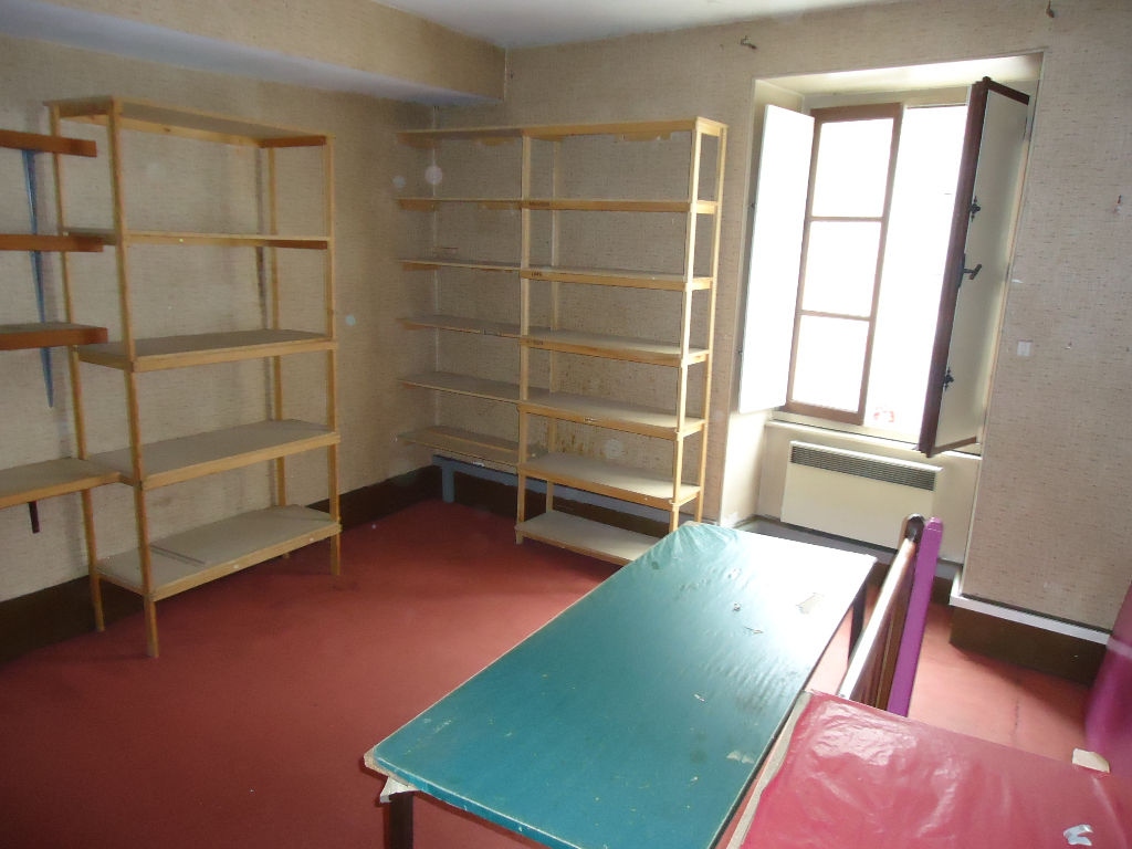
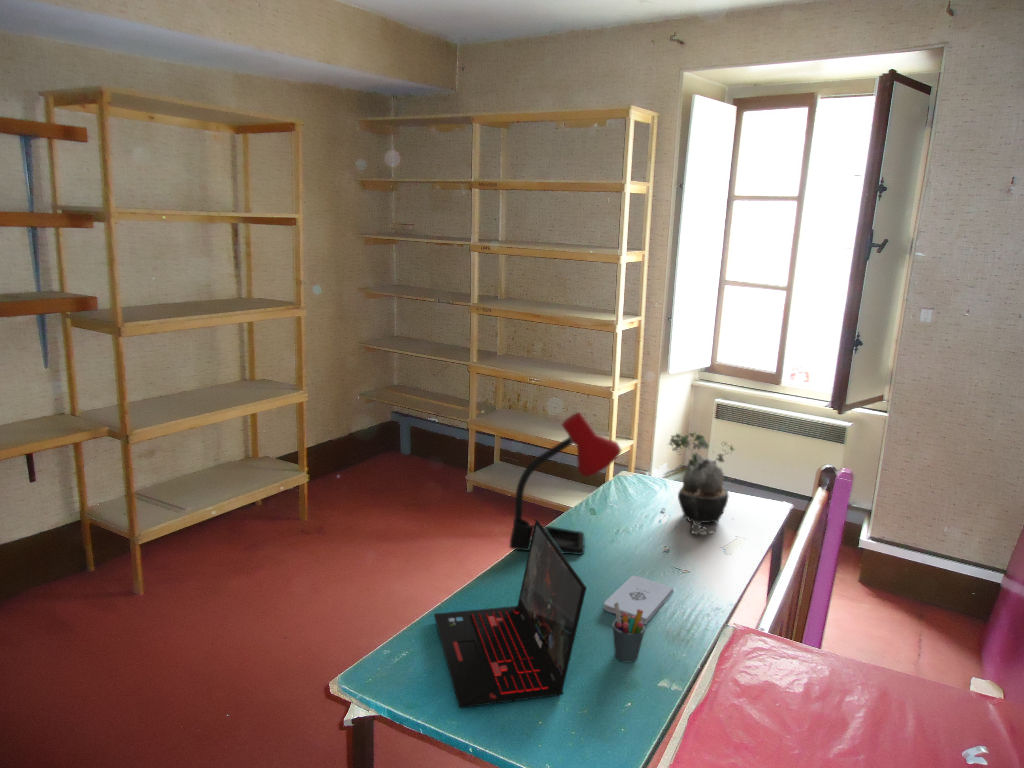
+ potted plant [661,431,736,536]
+ notepad [603,575,675,625]
+ pen holder [611,602,646,664]
+ laptop [433,518,588,709]
+ desk lamp [508,411,622,556]
